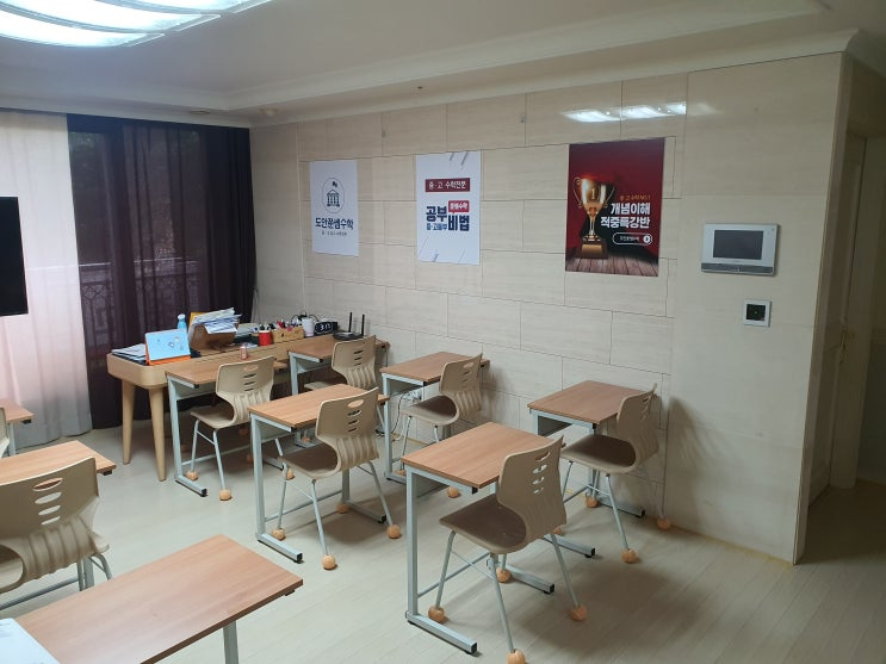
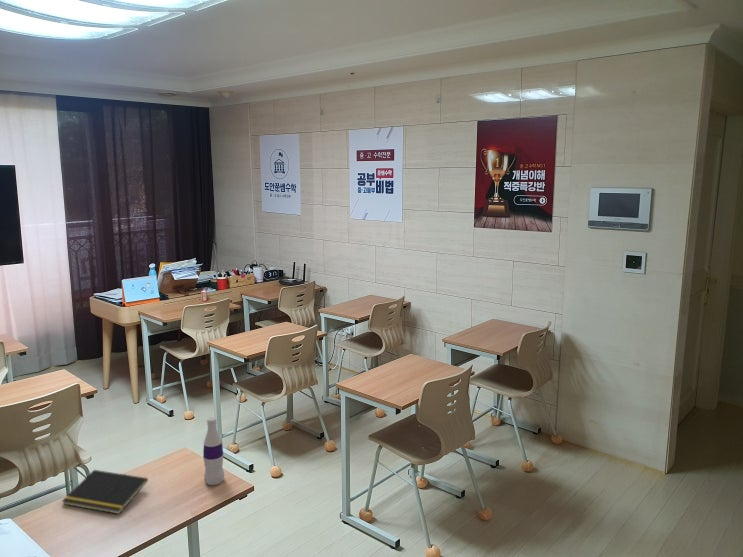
+ notepad [61,469,149,515]
+ bottle [202,416,225,486]
